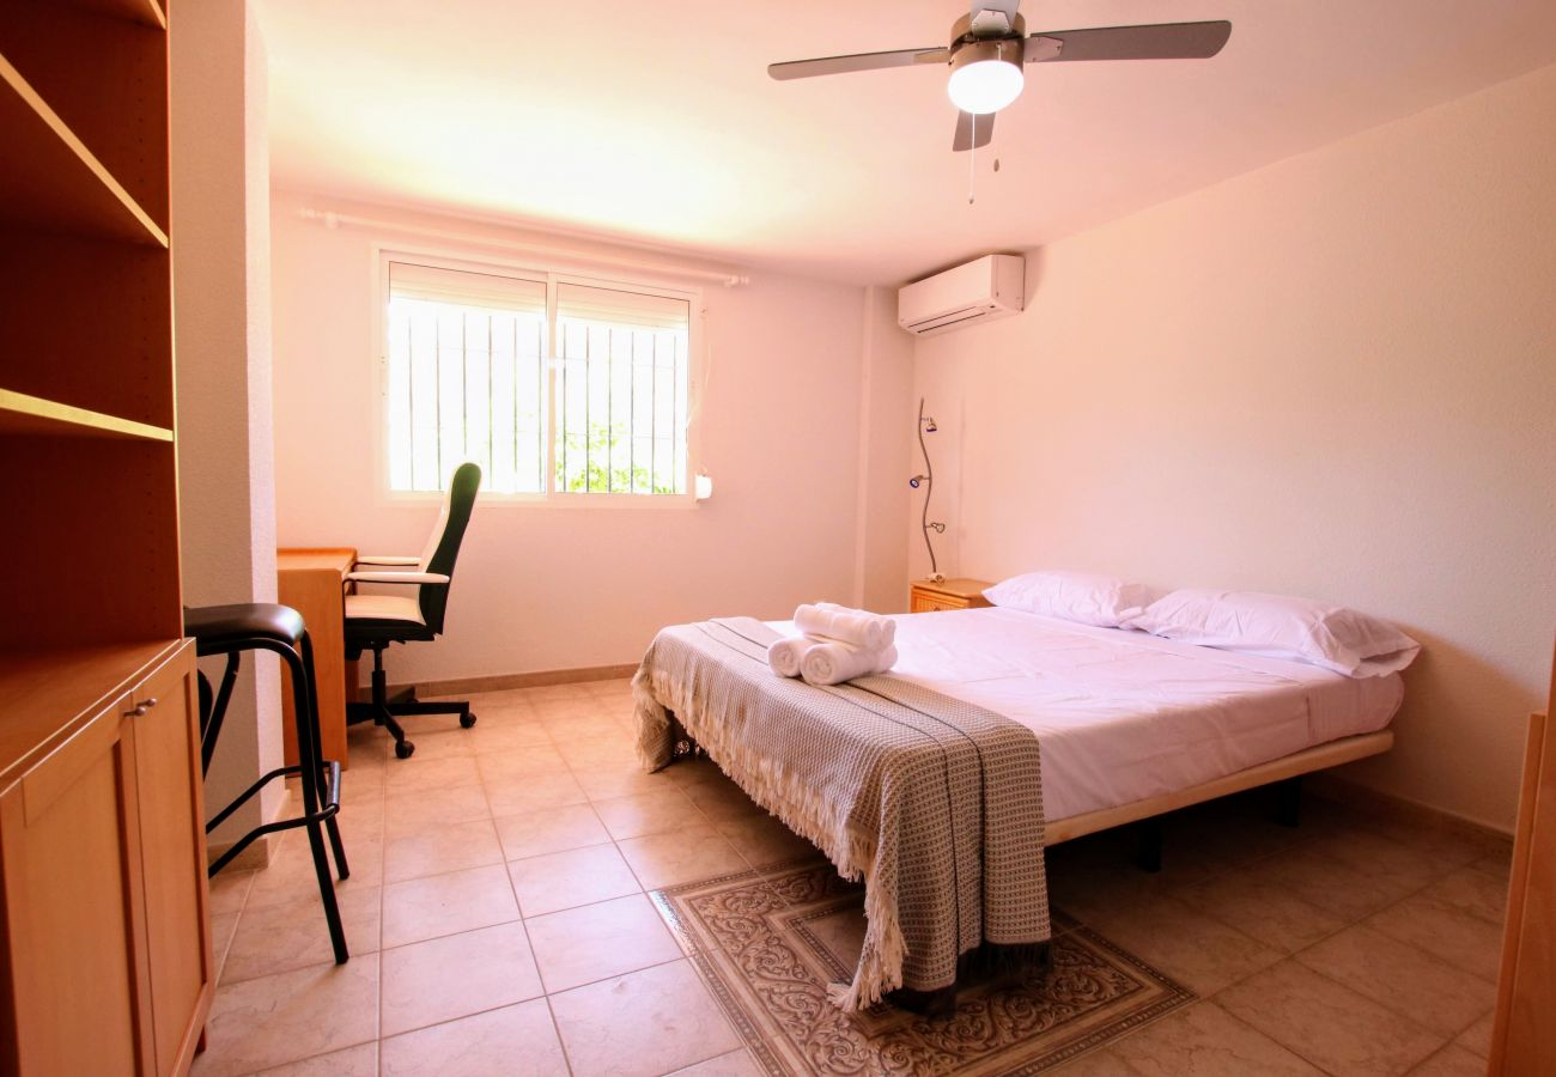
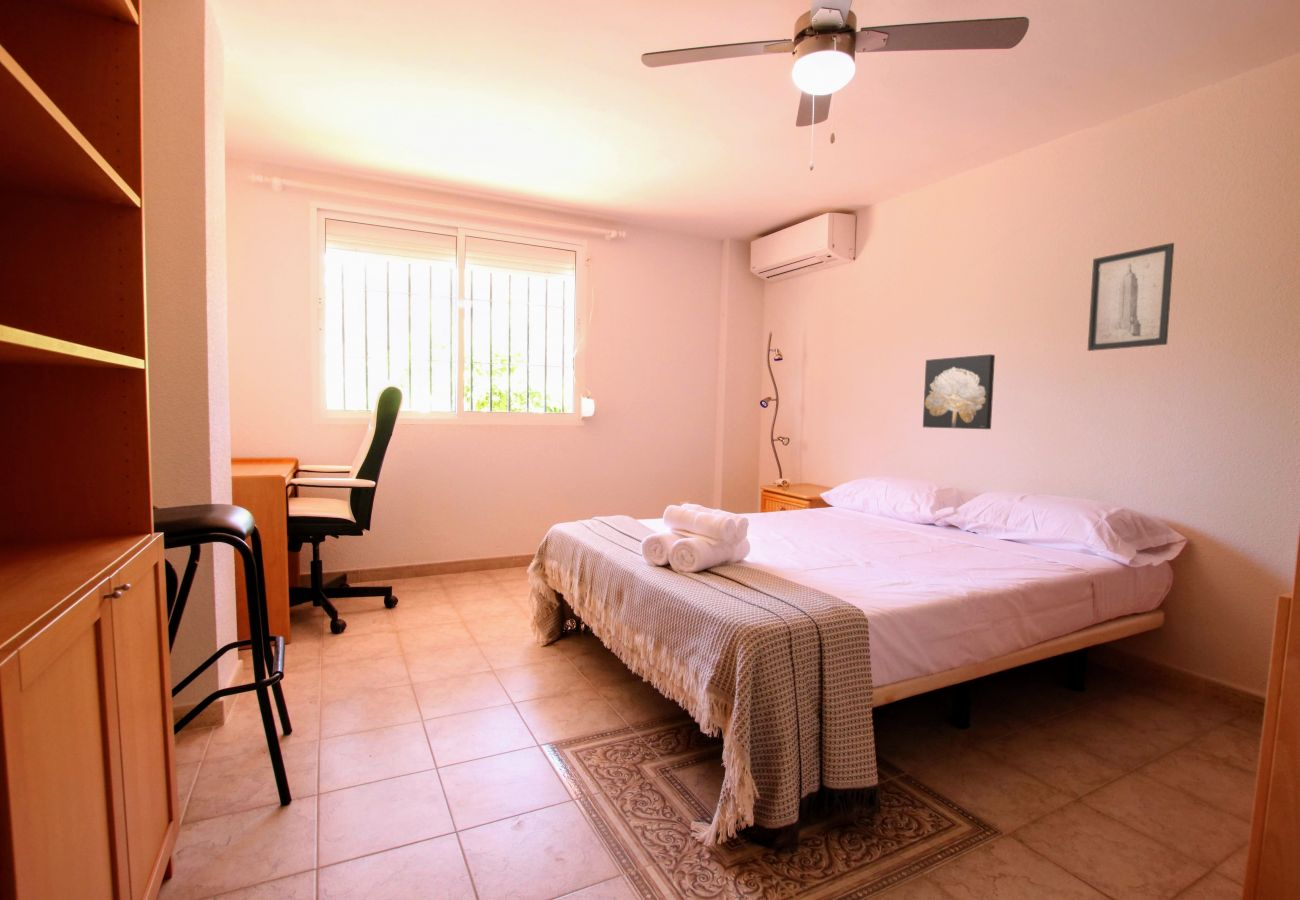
+ wall art [922,353,996,430]
+ wall art [1087,242,1175,352]
